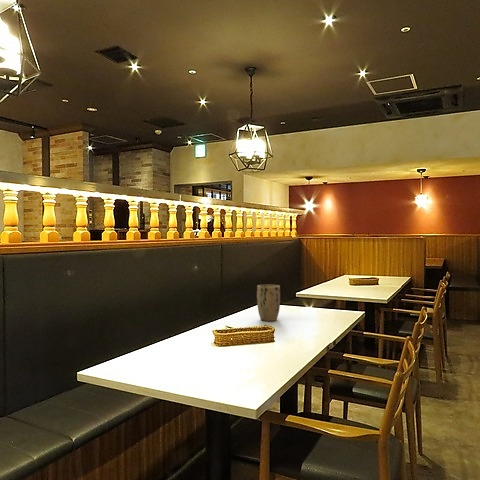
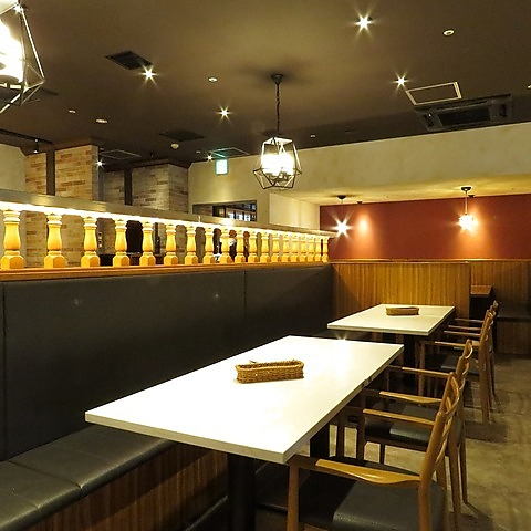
- plant pot [256,284,281,322]
